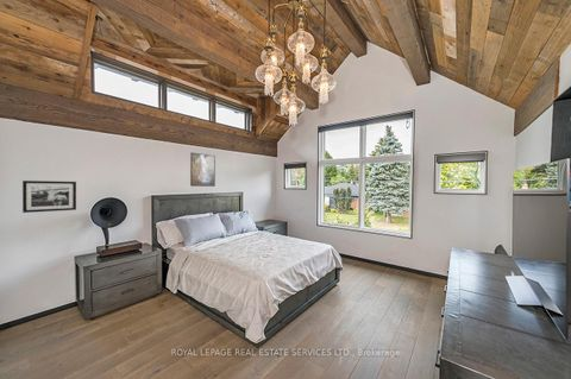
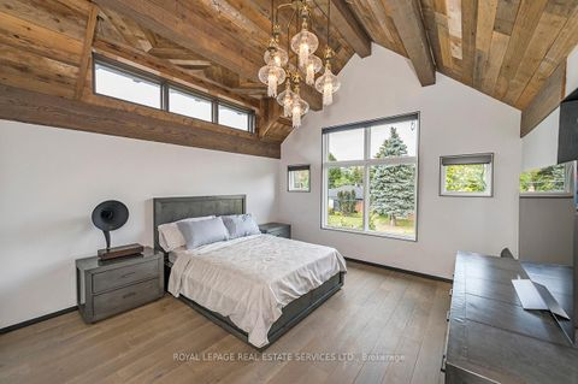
- picture frame [21,179,77,214]
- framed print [189,152,217,188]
